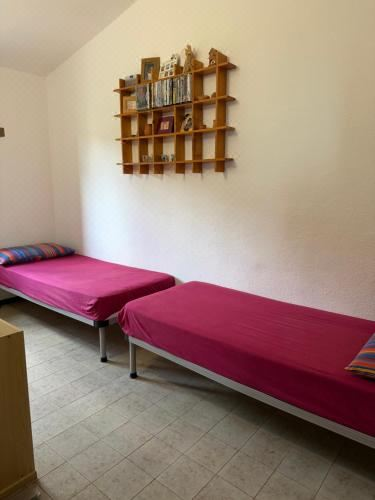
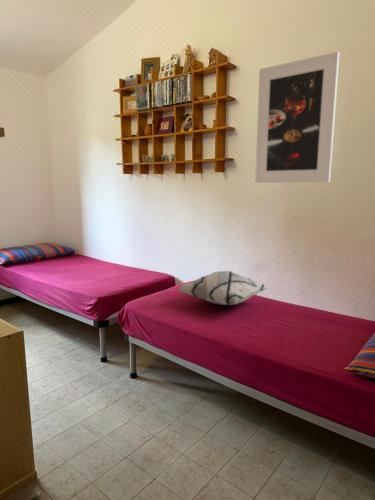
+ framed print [254,51,340,184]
+ decorative pillow [177,270,270,306]
